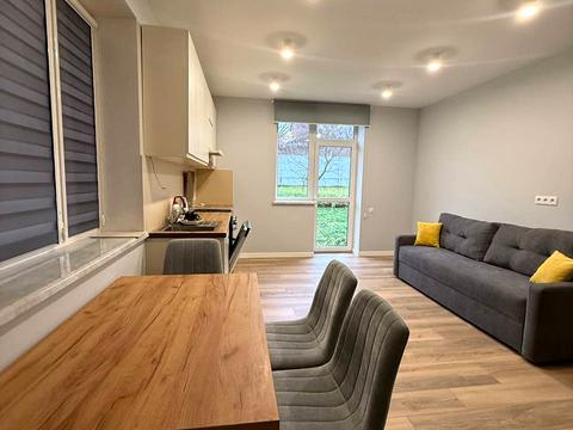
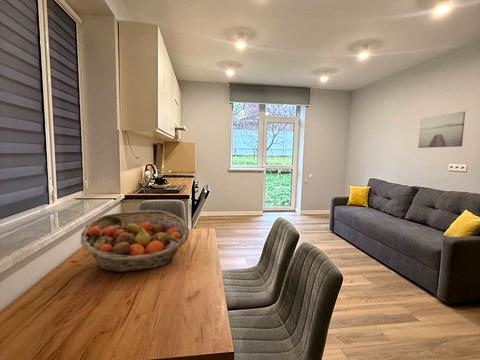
+ wall art [417,110,466,149]
+ fruit basket [79,209,190,273]
